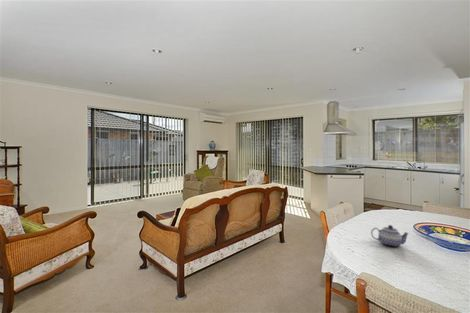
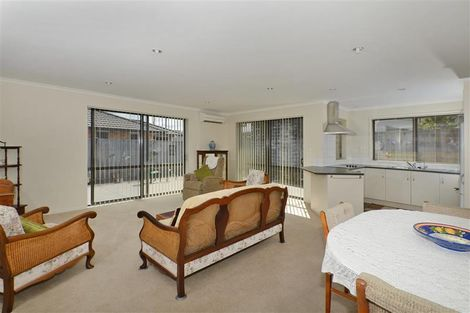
- teapot [370,224,410,248]
